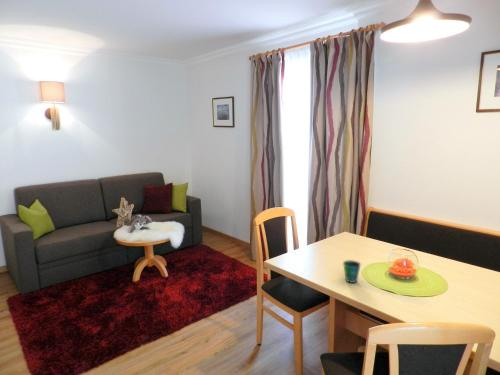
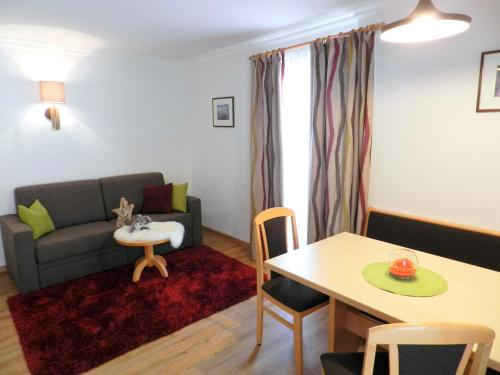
- cup [342,259,362,284]
